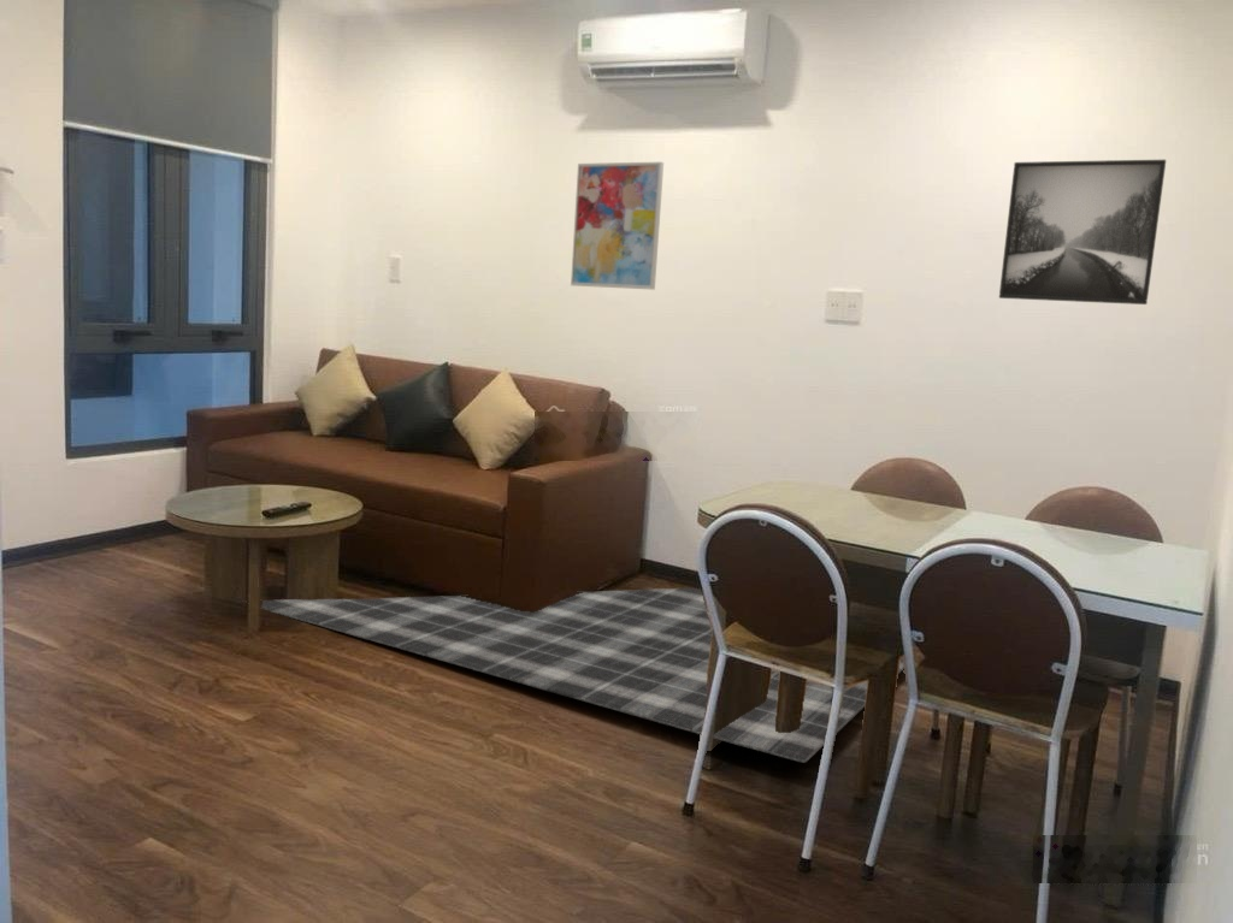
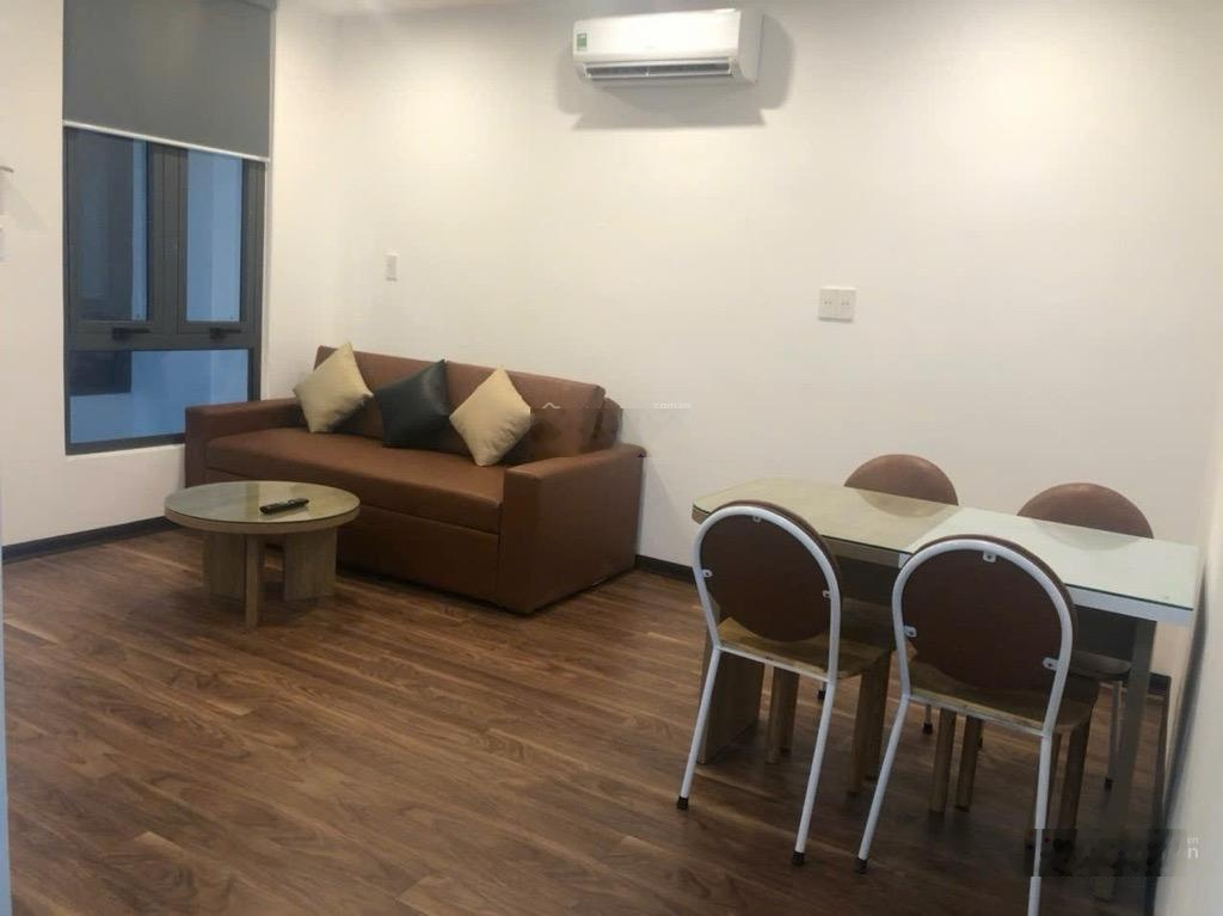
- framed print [998,159,1167,306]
- rug [242,587,905,764]
- wall art [570,160,665,291]
